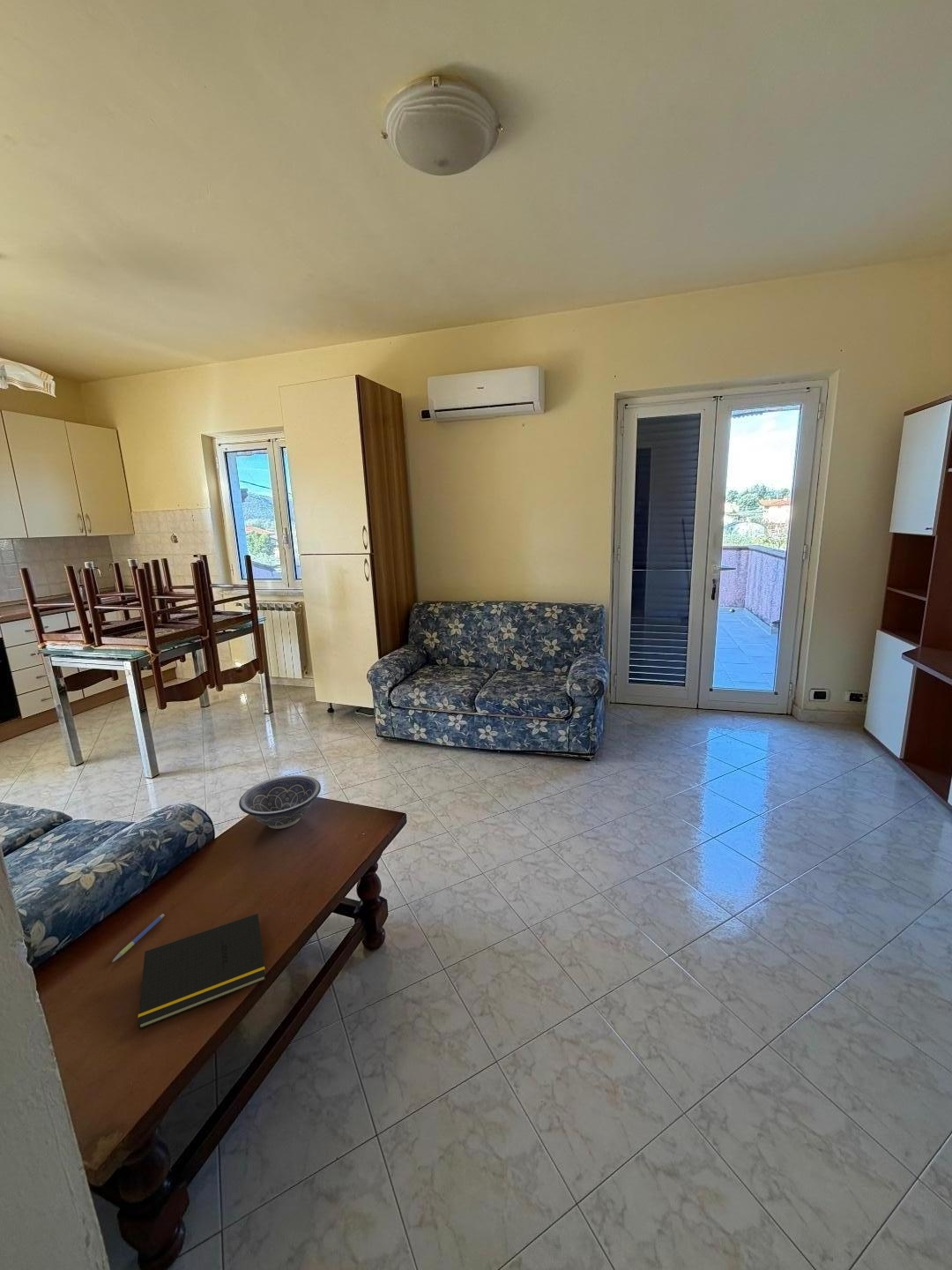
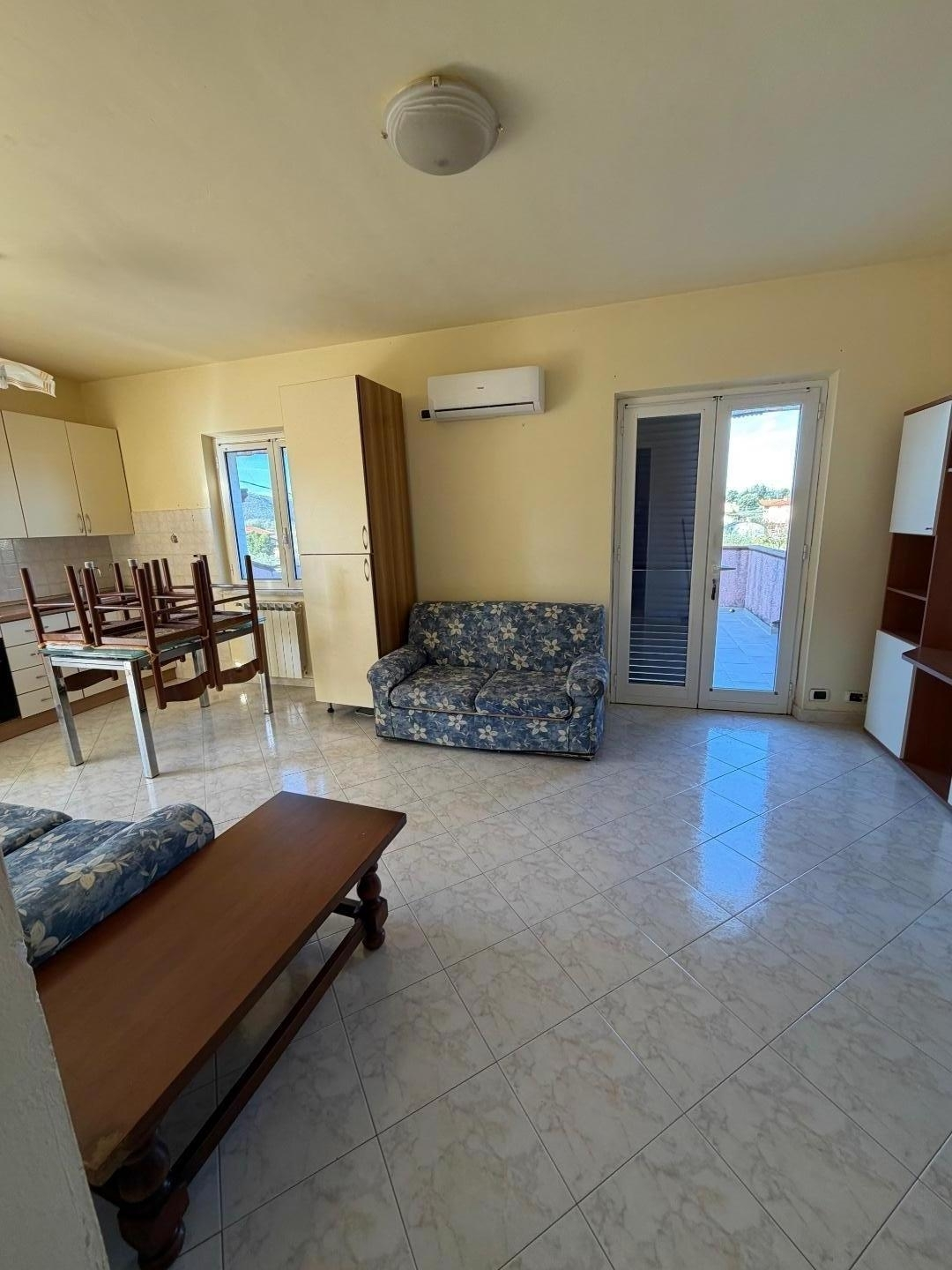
- notepad [137,913,266,1030]
- decorative bowl [238,774,322,830]
- pen [111,913,166,963]
